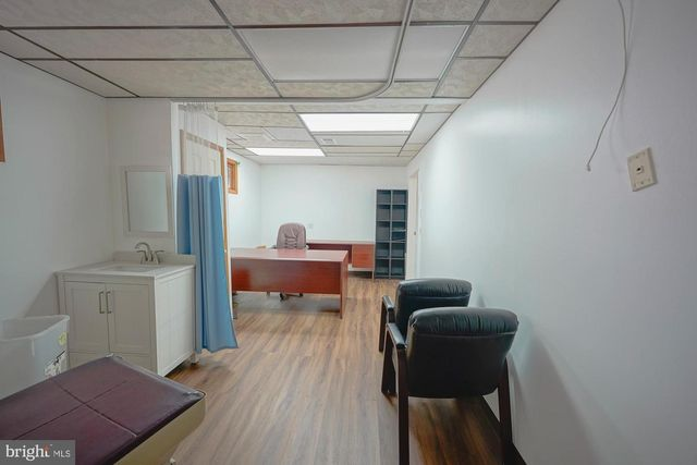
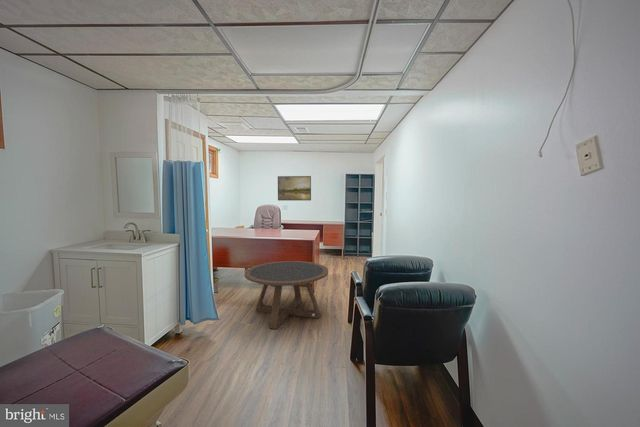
+ coffee table [244,260,329,330]
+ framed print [277,175,312,201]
